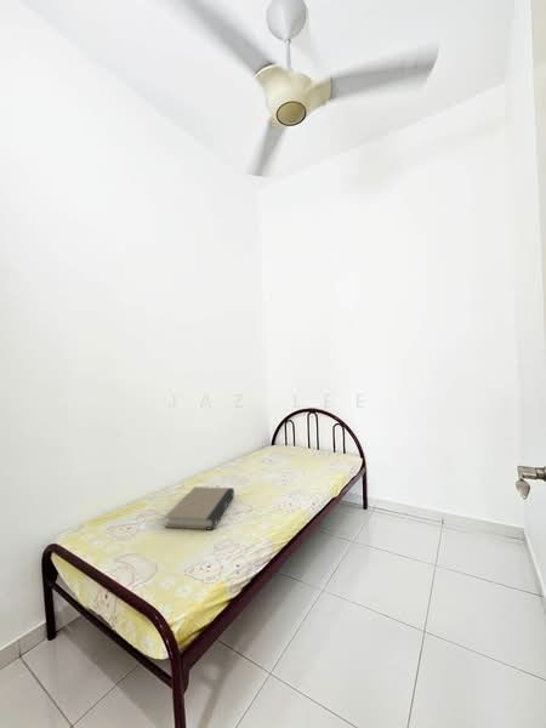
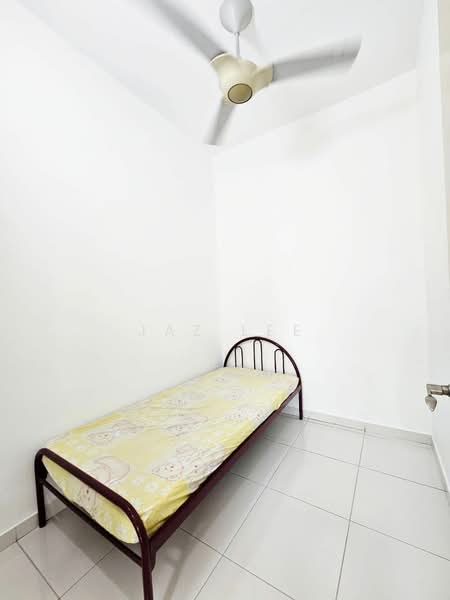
- book [164,485,235,531]
